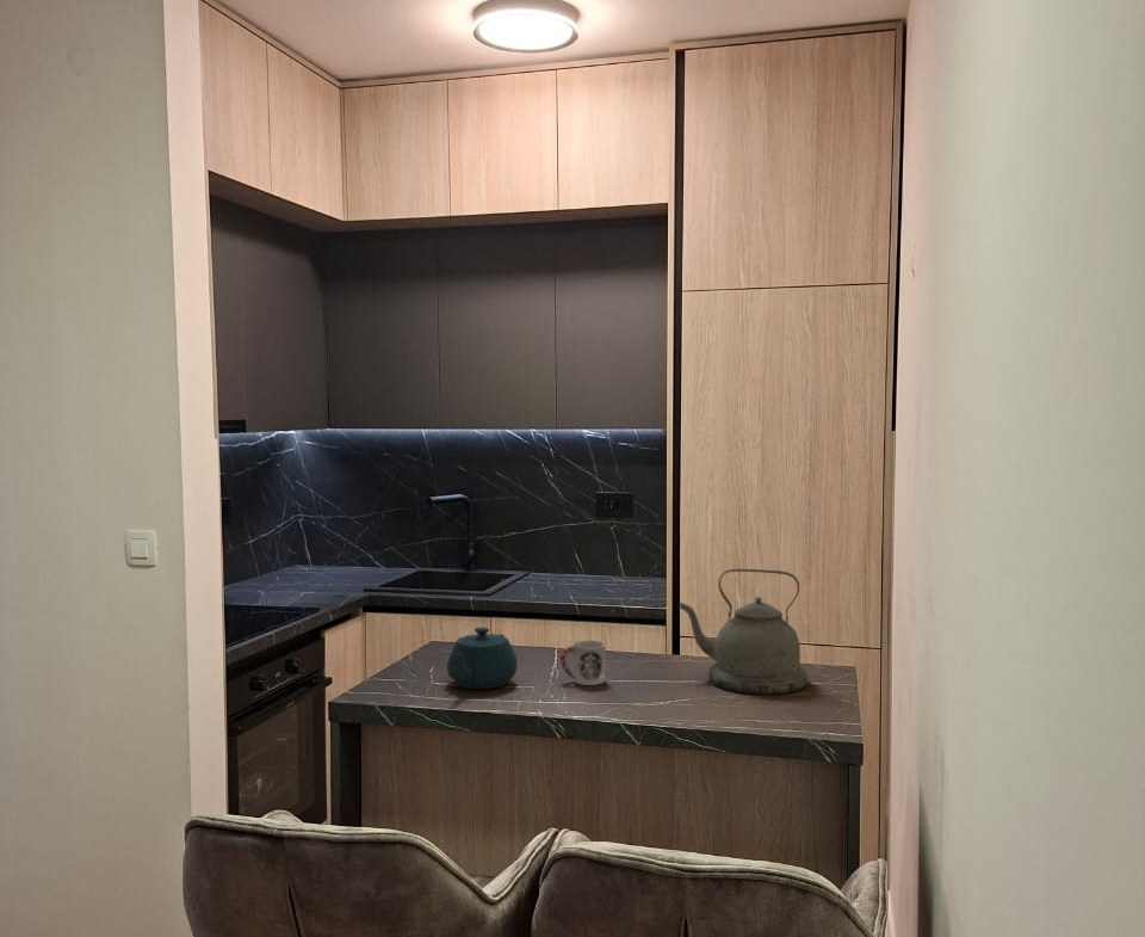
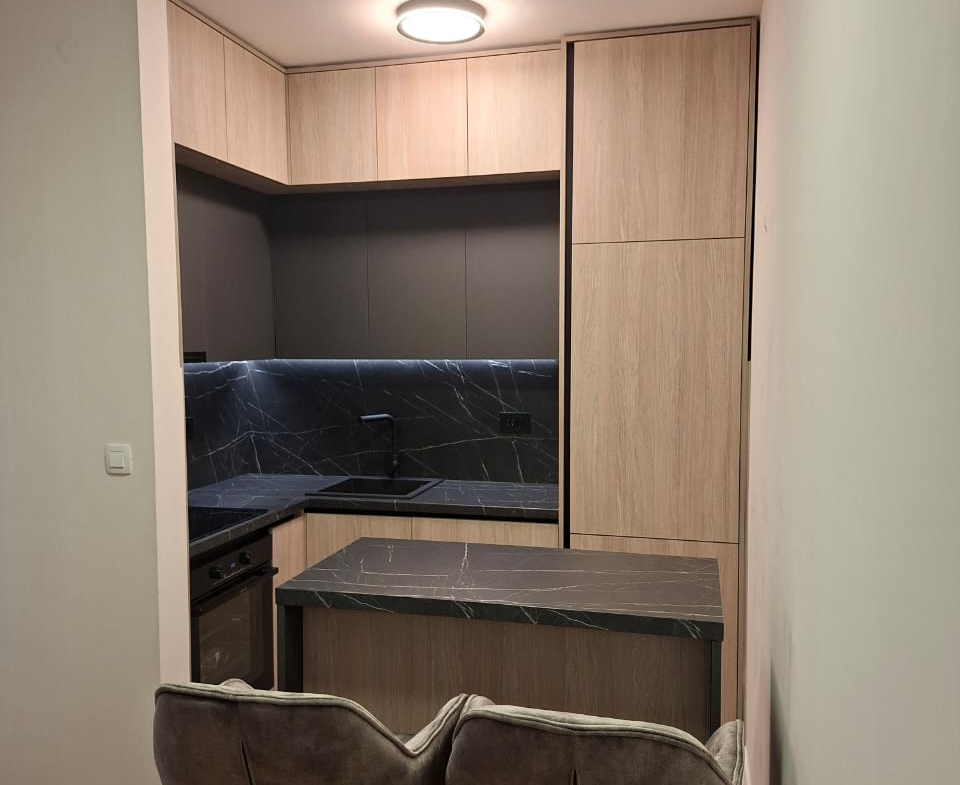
- cup [559,640,606,686]
- kettle [677,568,810,696]
- teapot [446,627,519,690]
